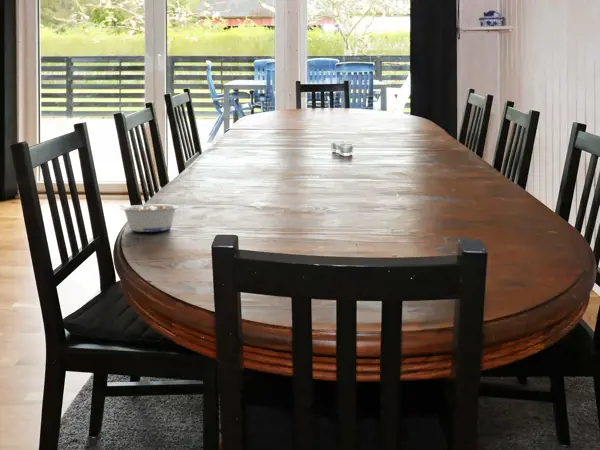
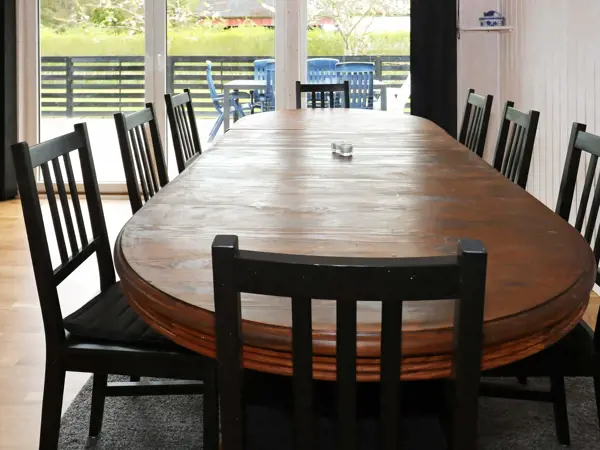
- legume [118,204,180,233]
